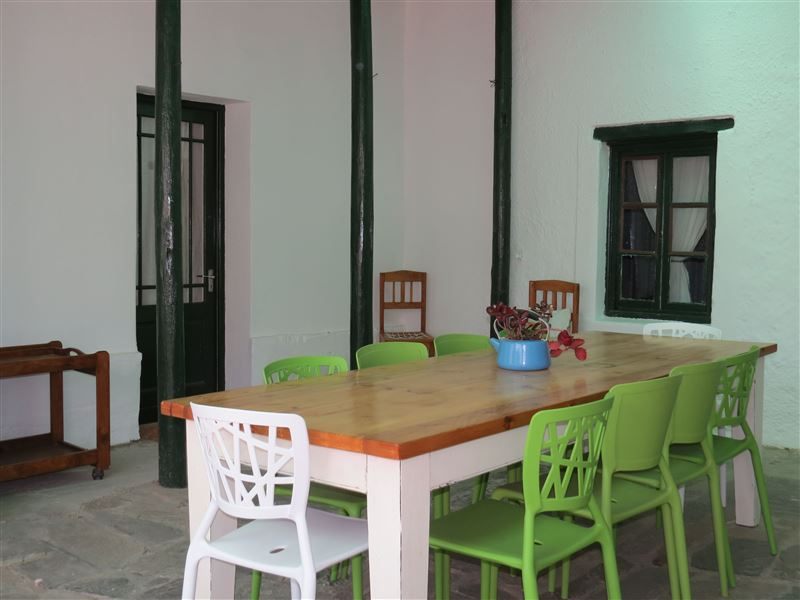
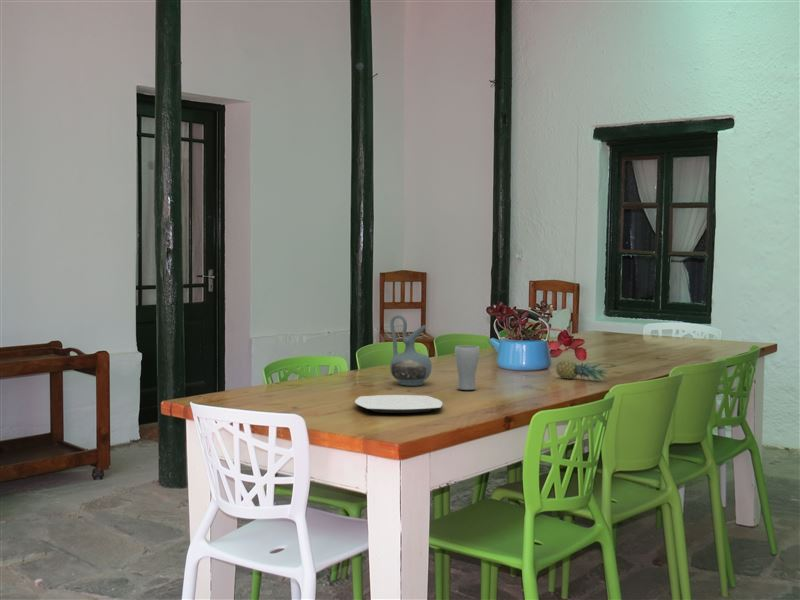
+ plate [354,394,443,414]
+ drinking glass [454,344,480,391]
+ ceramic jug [389,314,433,387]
+ fruit [555,359,610,383]
